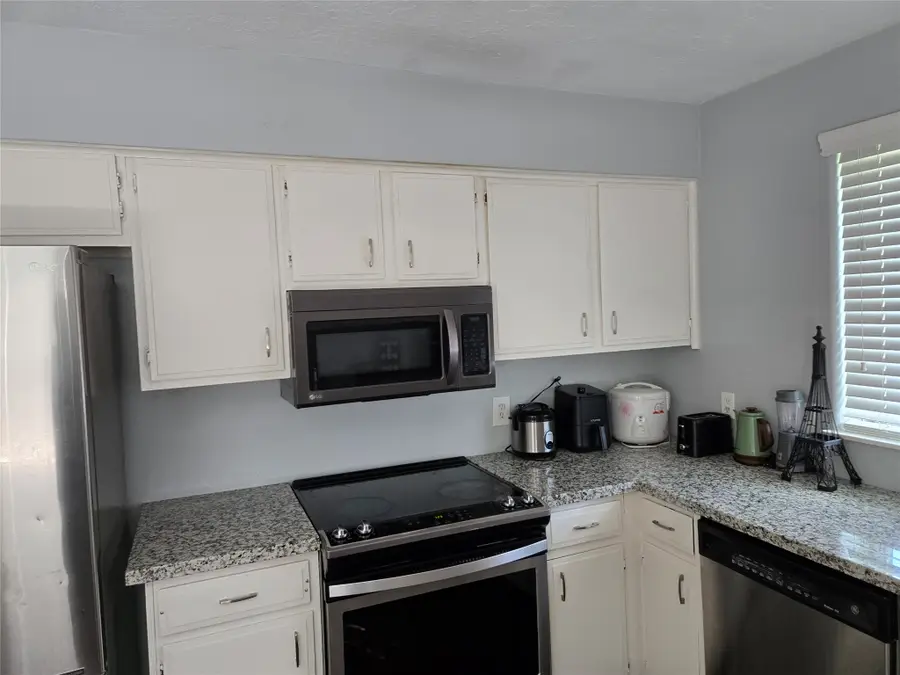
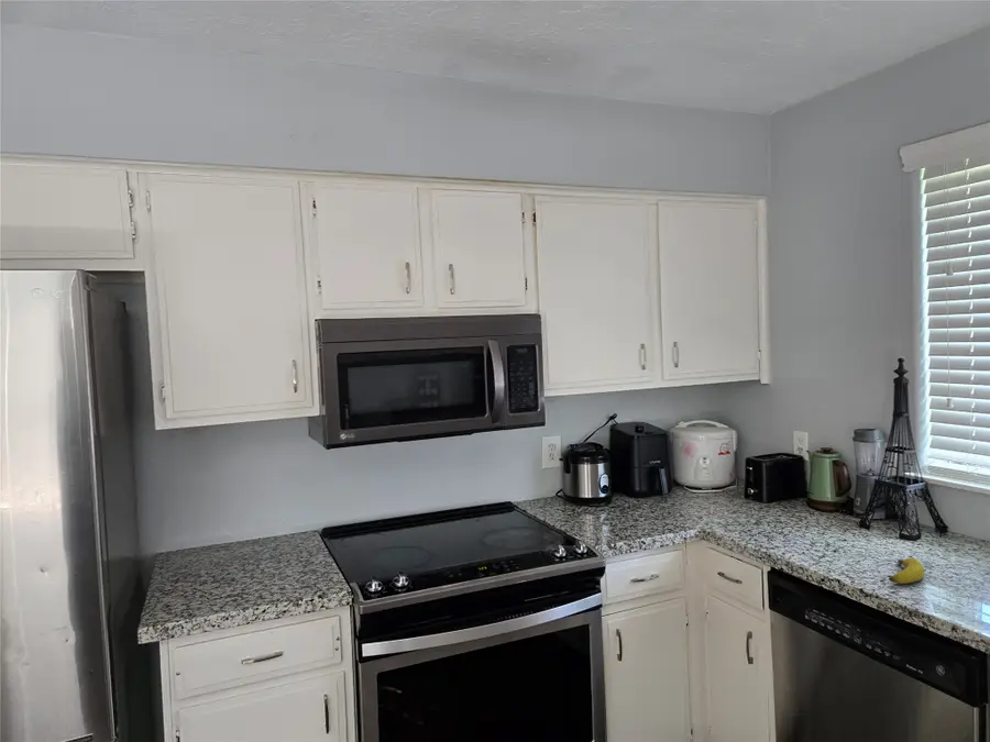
+ banana [888,556,925,585]
